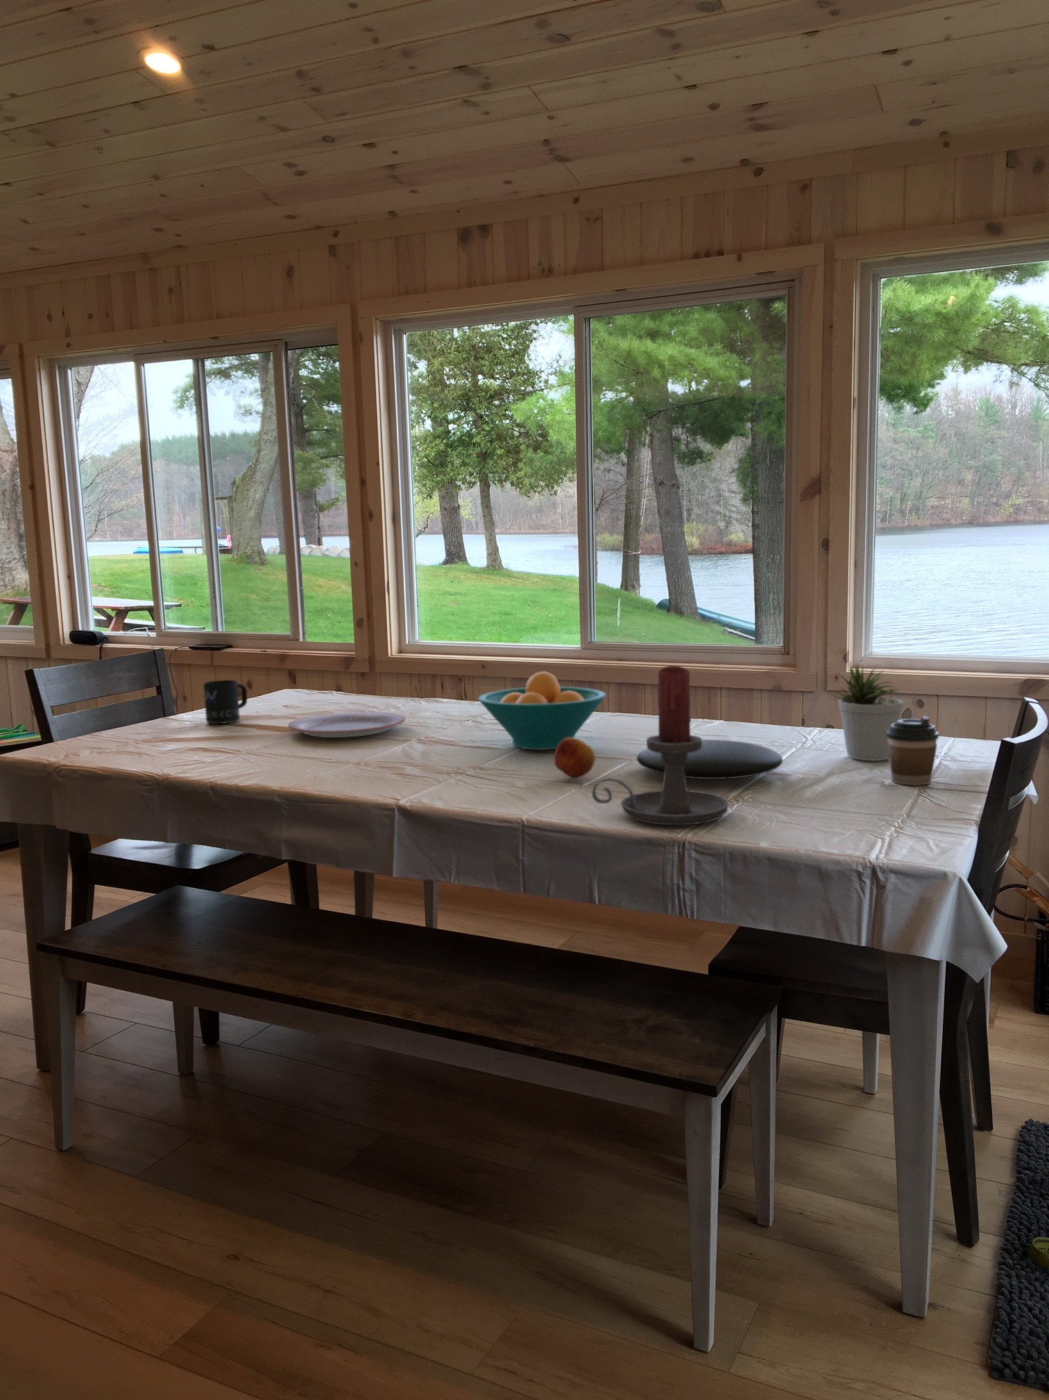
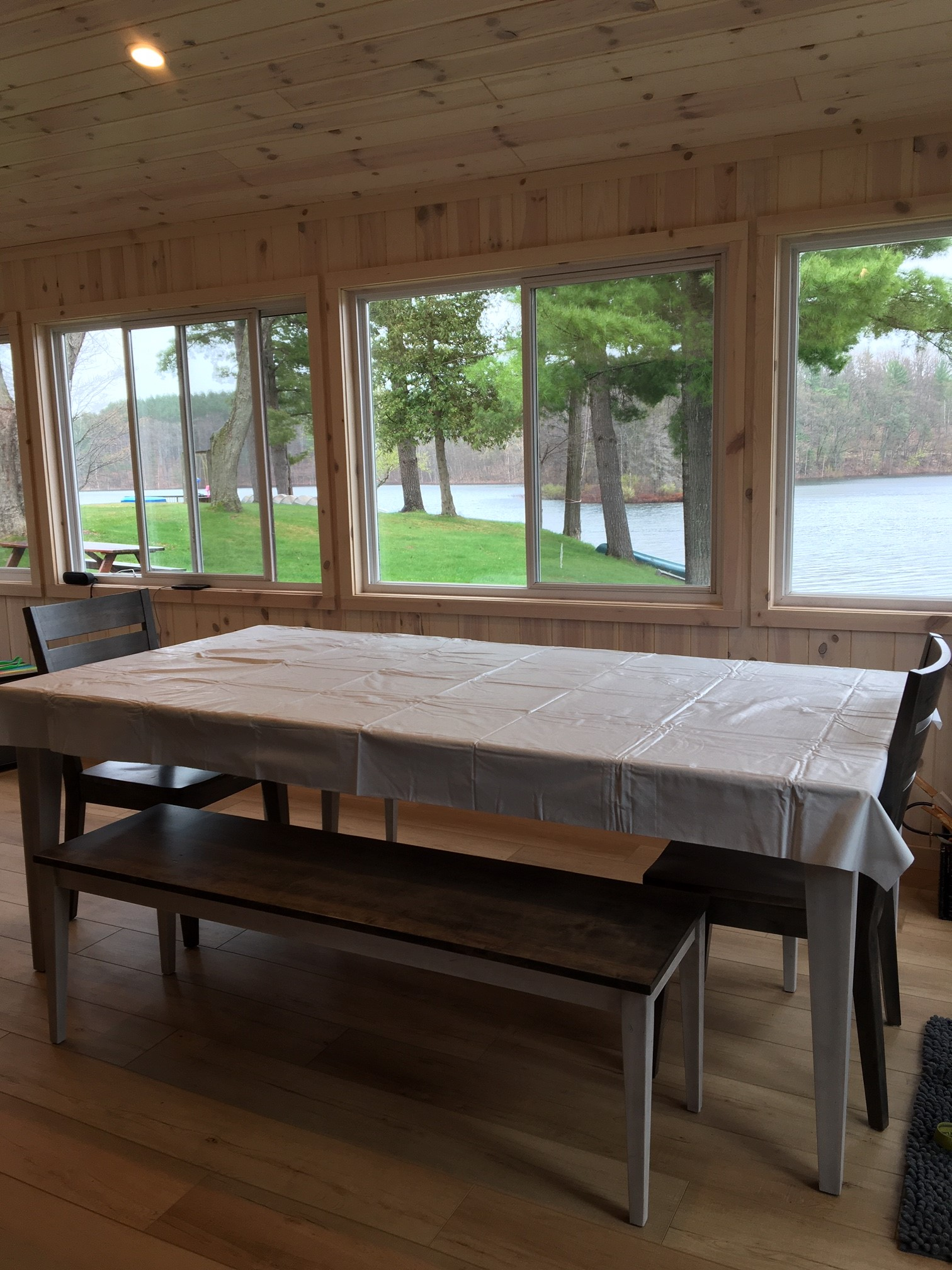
- fruit bowl [477,671,606,751]
- plate [288,711,407,739]
- mug [203,679,248,724]
- candle holder [591,666,729,826]
- apple [553,737,596,779]
- plate [636,739,783,779]
- potted plant [831,660,905,761]
- coffee cup [886,715,940,786]
